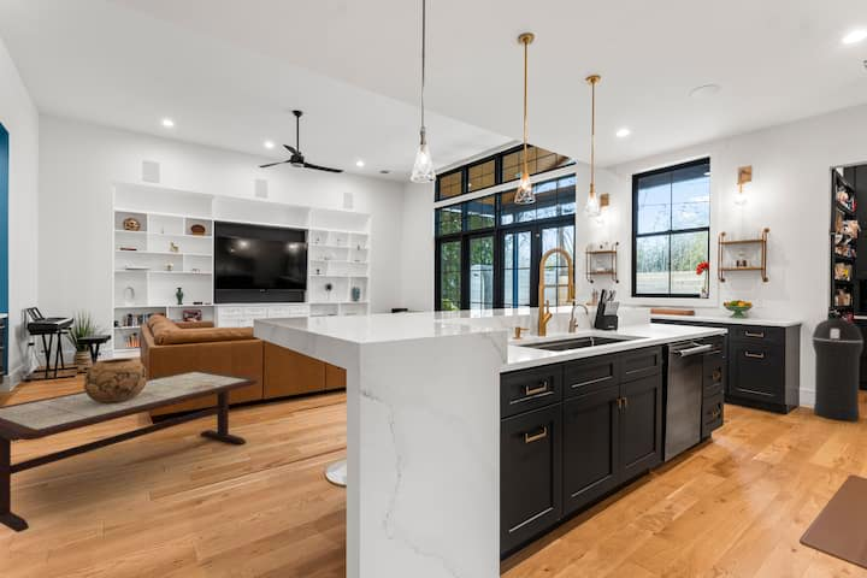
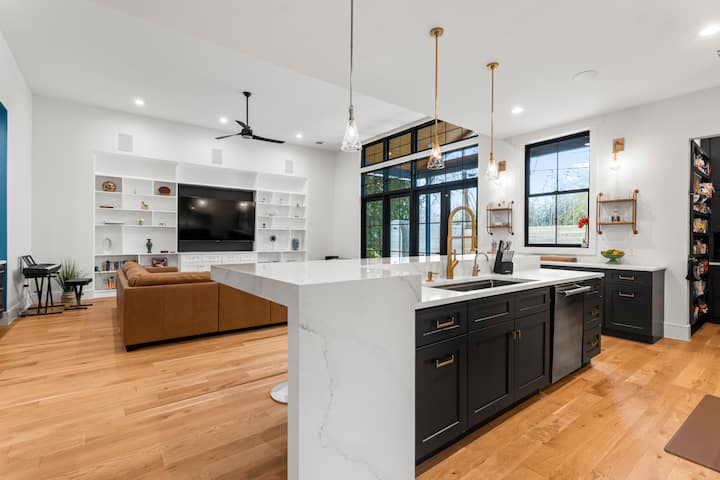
- trash can [812,317,865,423]
- coffee table [0,370,259,533]
- decorative bowl [82,358,148,403]
